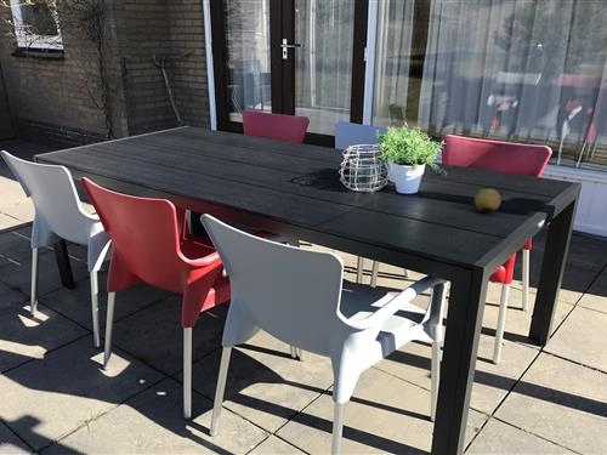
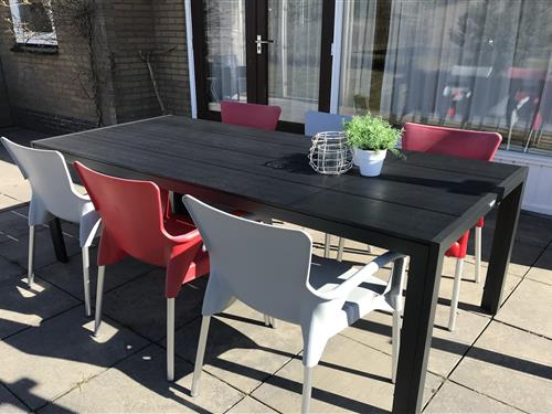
- fruit [473,188,503,214]
